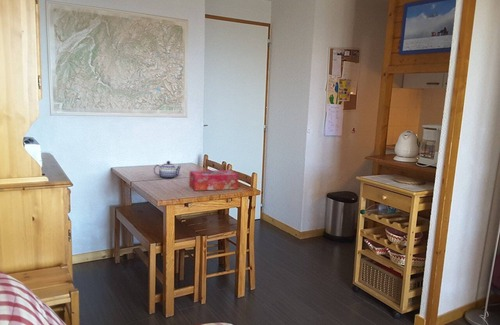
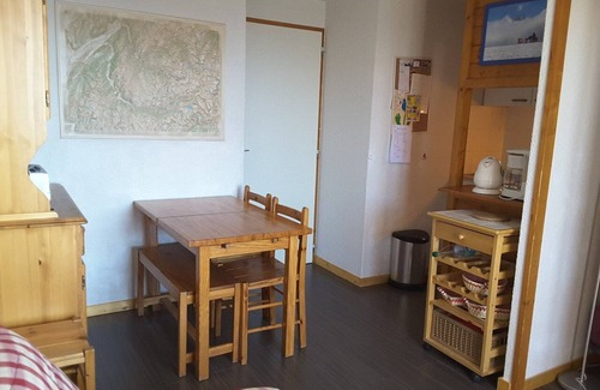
- teapot [153,160,182,179]
- tissue box [188,169,240,192]
